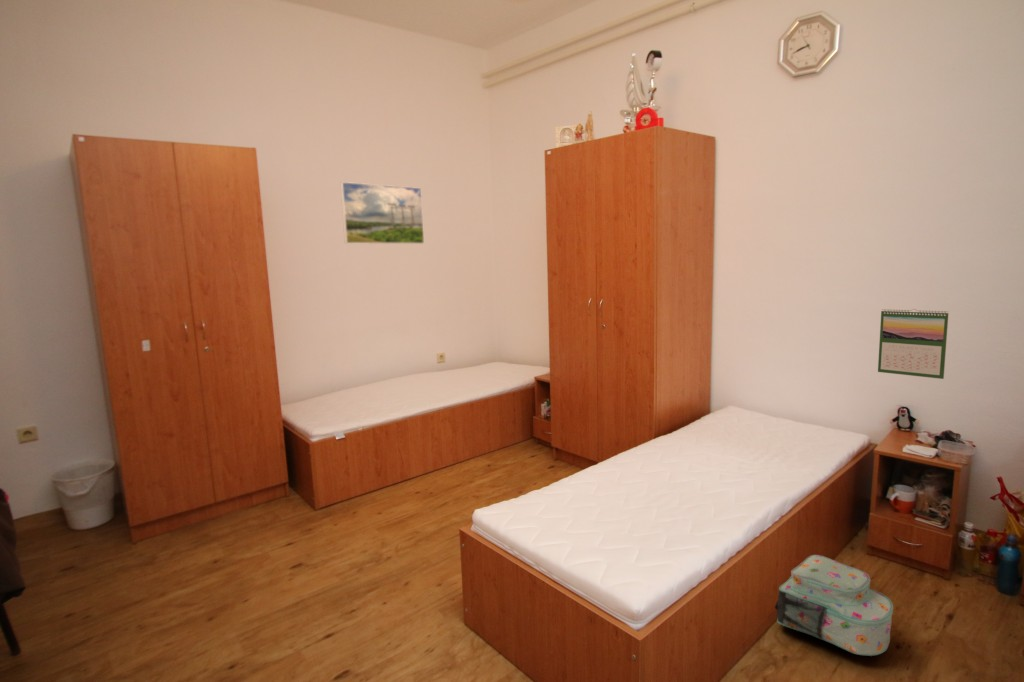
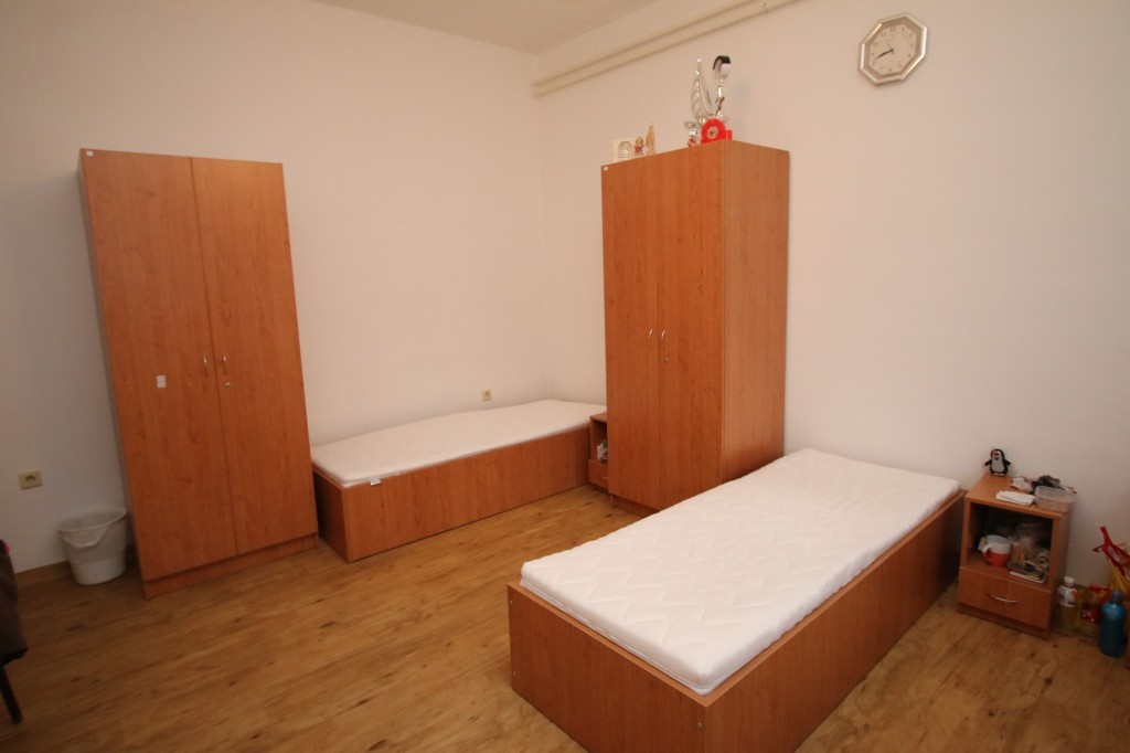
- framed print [339,181,425,245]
- backpack [773,554,894,657]
- calendar [877,308,950,380]
